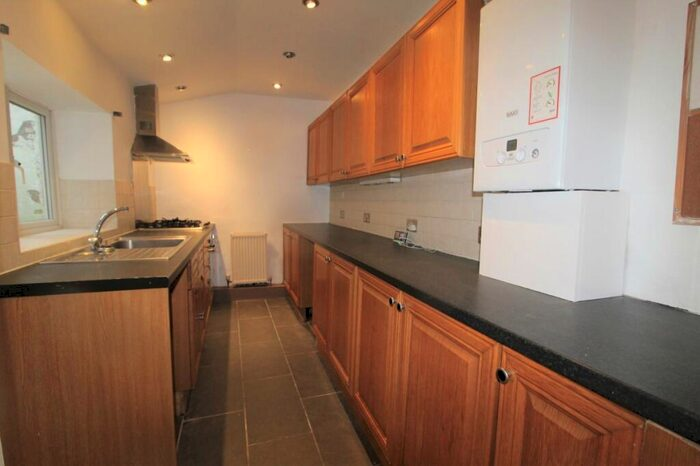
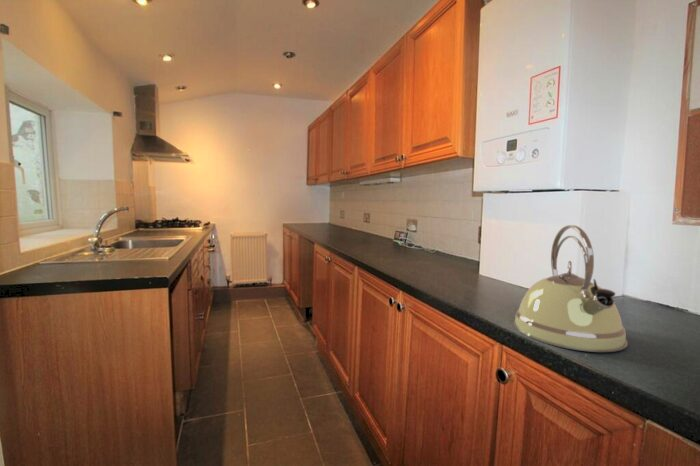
+ kettle [512,224,629,353]
